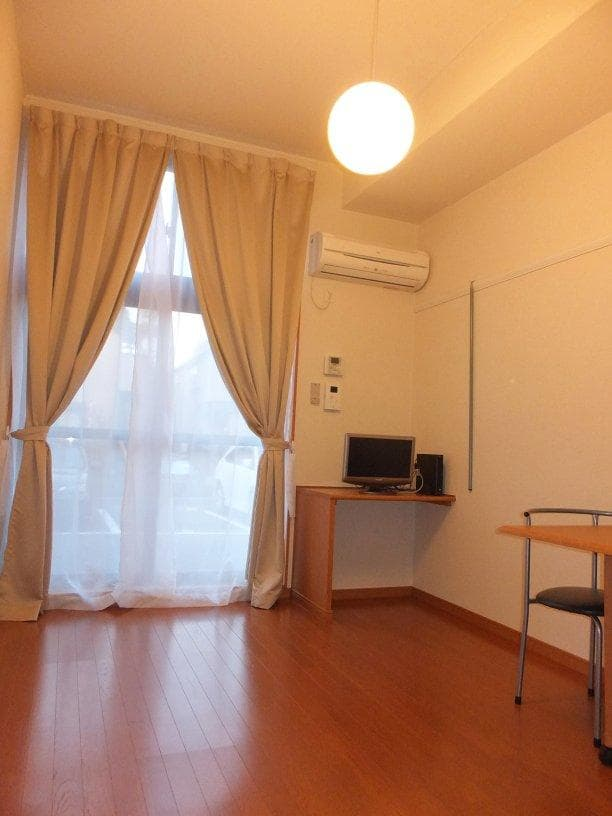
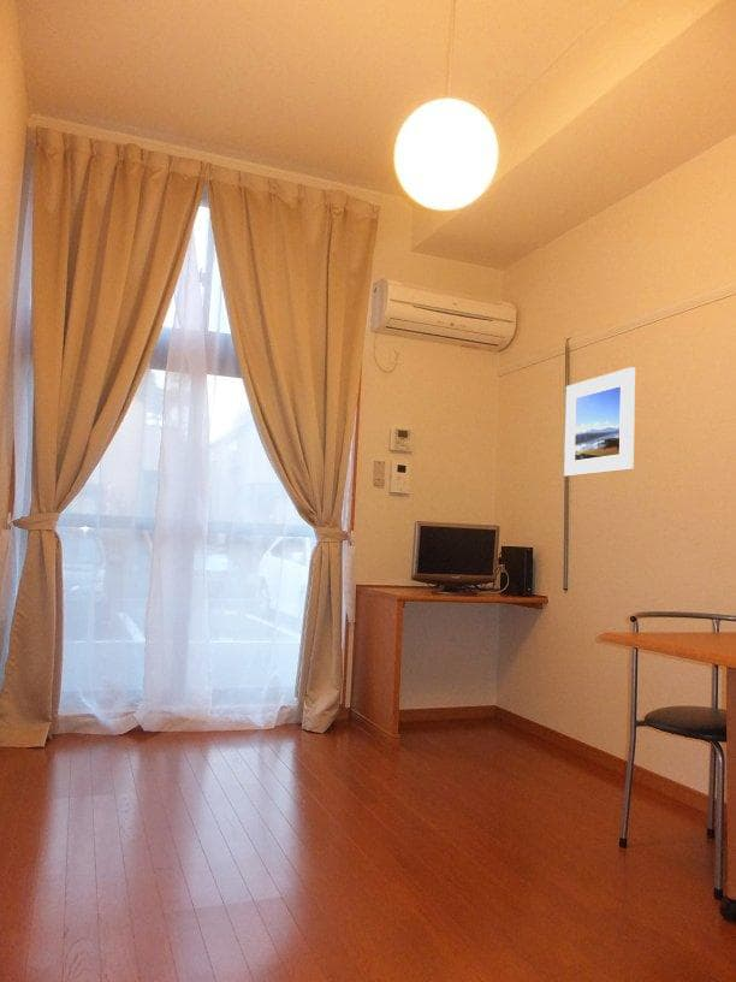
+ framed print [563,366,636,478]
